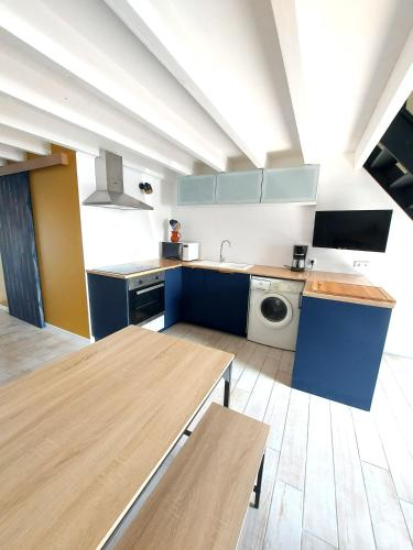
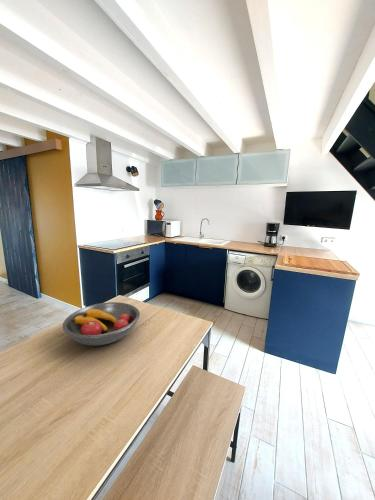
+ fruit bowl [62,301,141,346]
